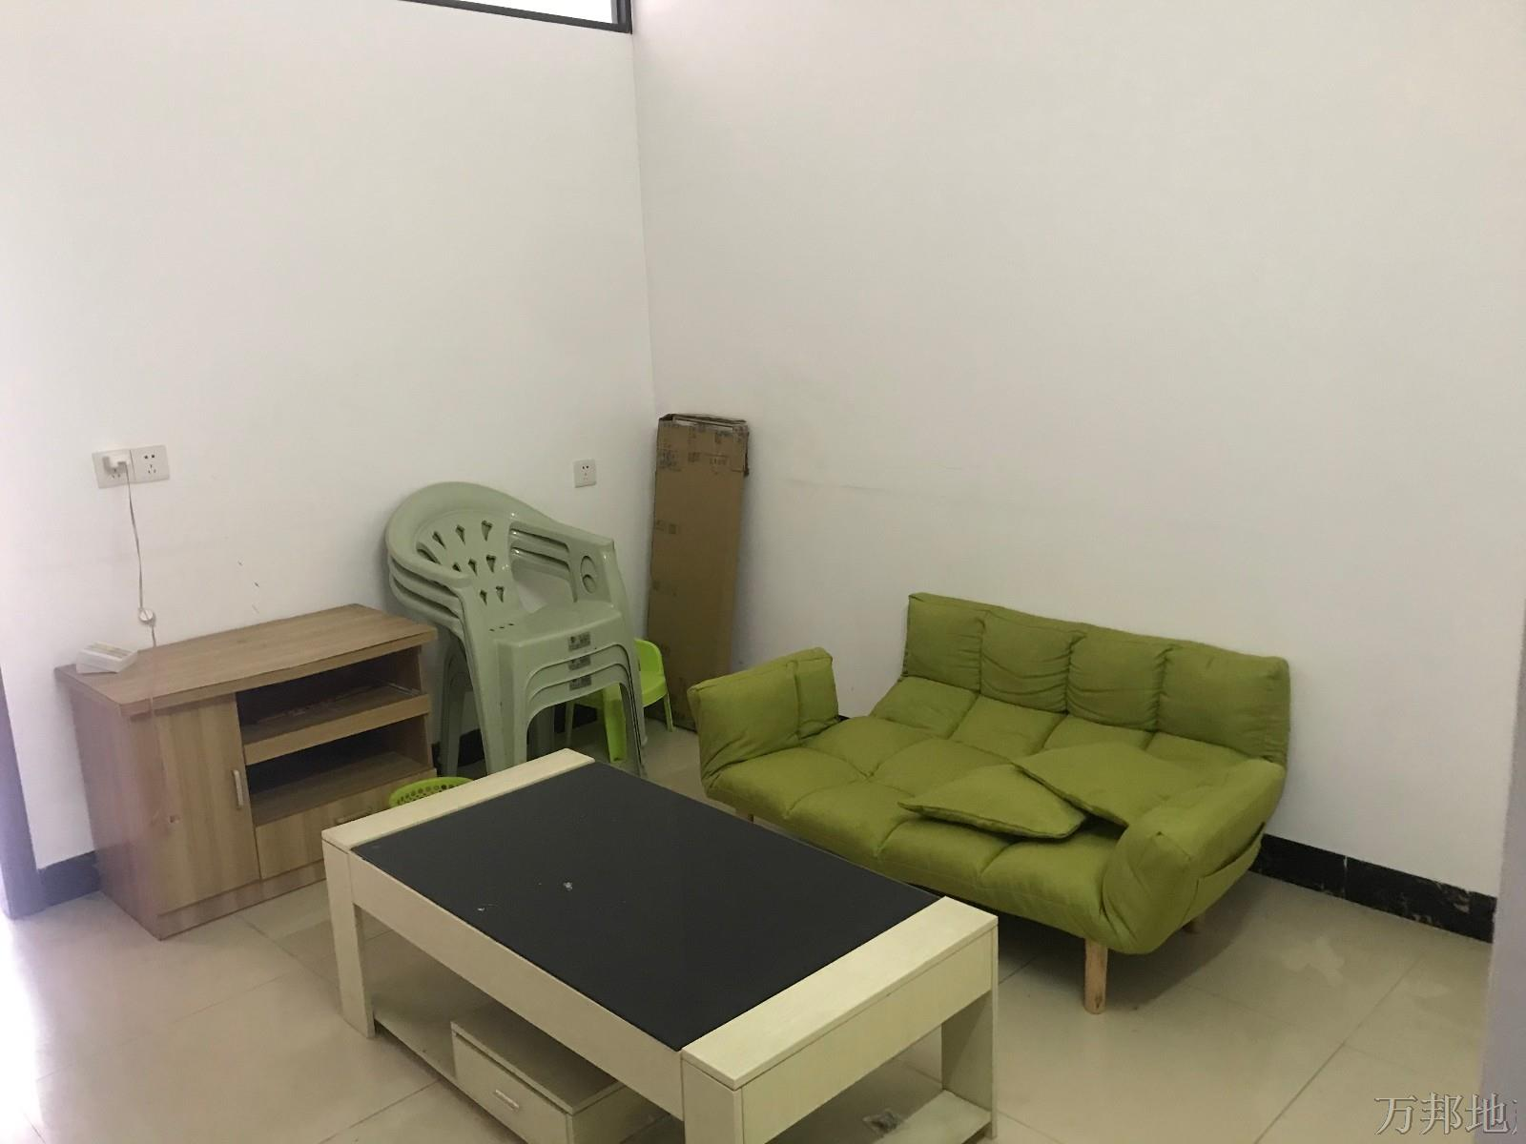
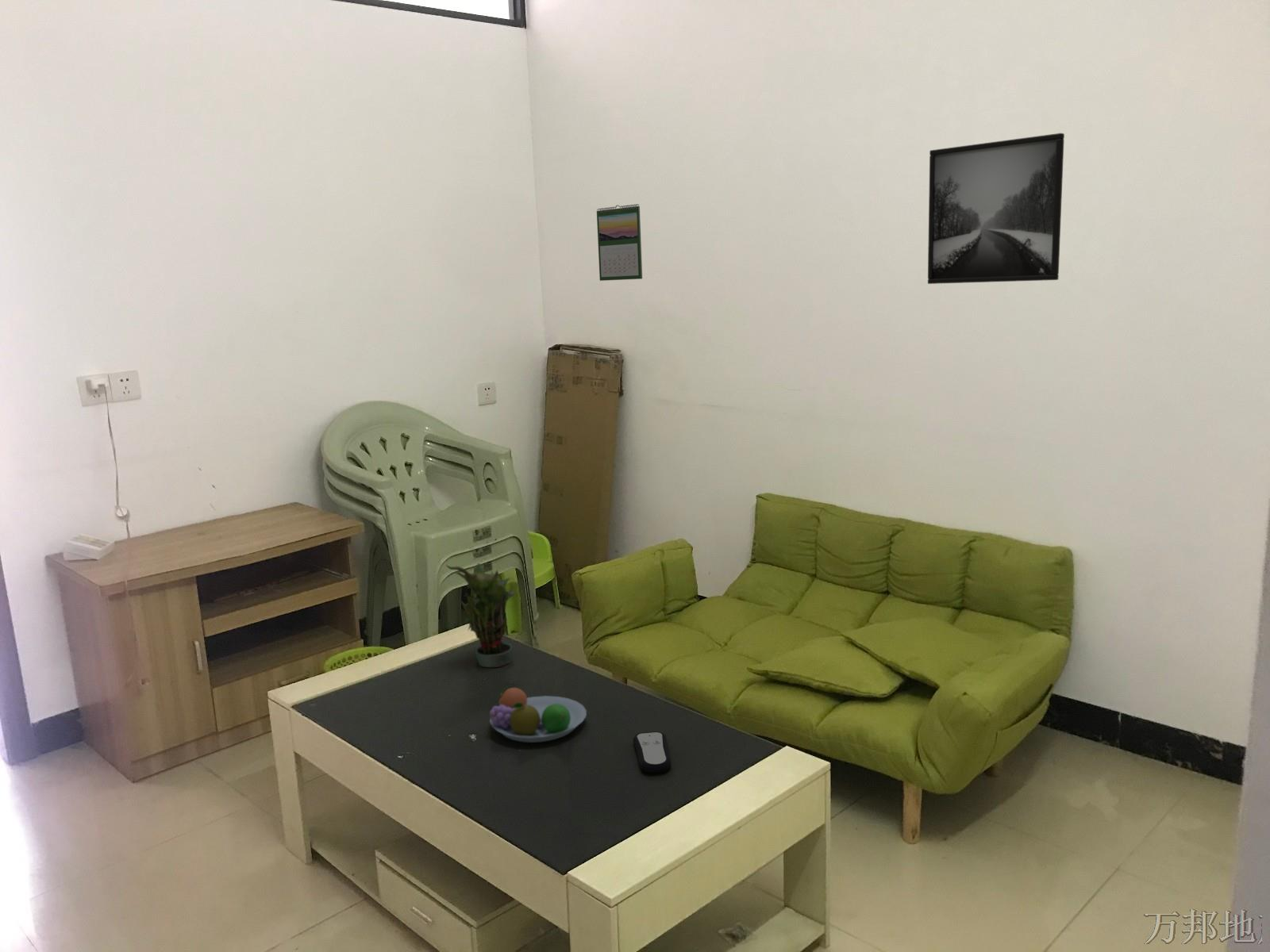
+ remote control [633,731,672,774]
+ fruit bowl [489,685,587,743]
+ potted plant [444,562,516,668]
+ calendar [596,203,643,282]
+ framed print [927,132,1065,285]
